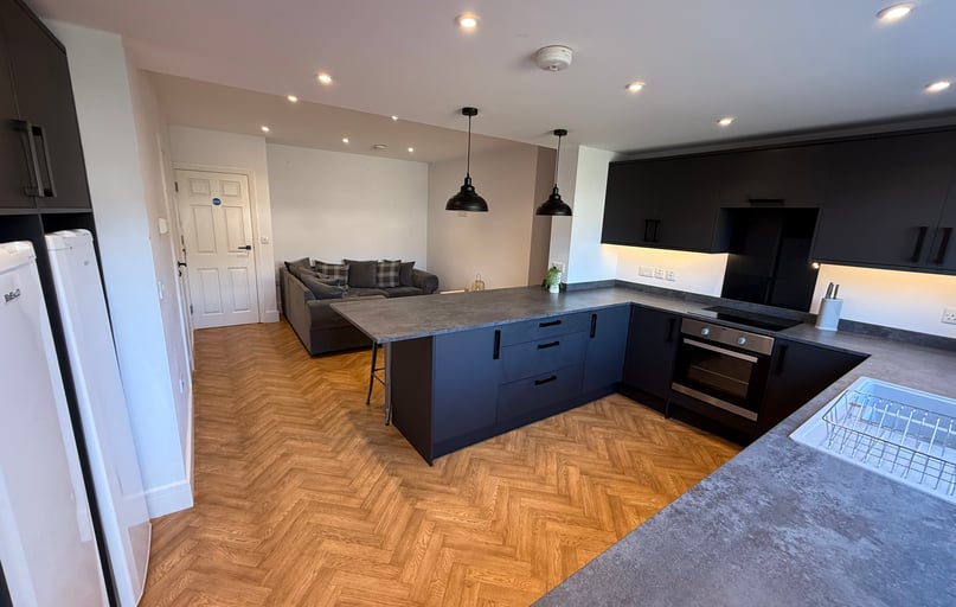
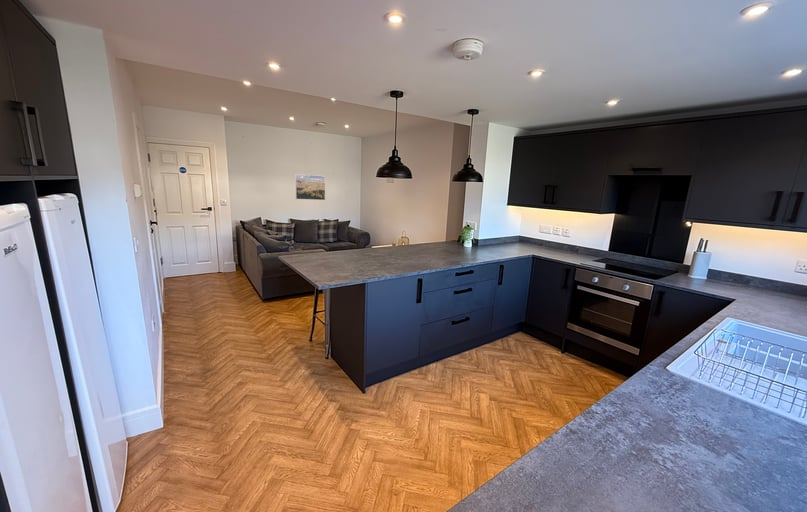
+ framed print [294,173,326,201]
